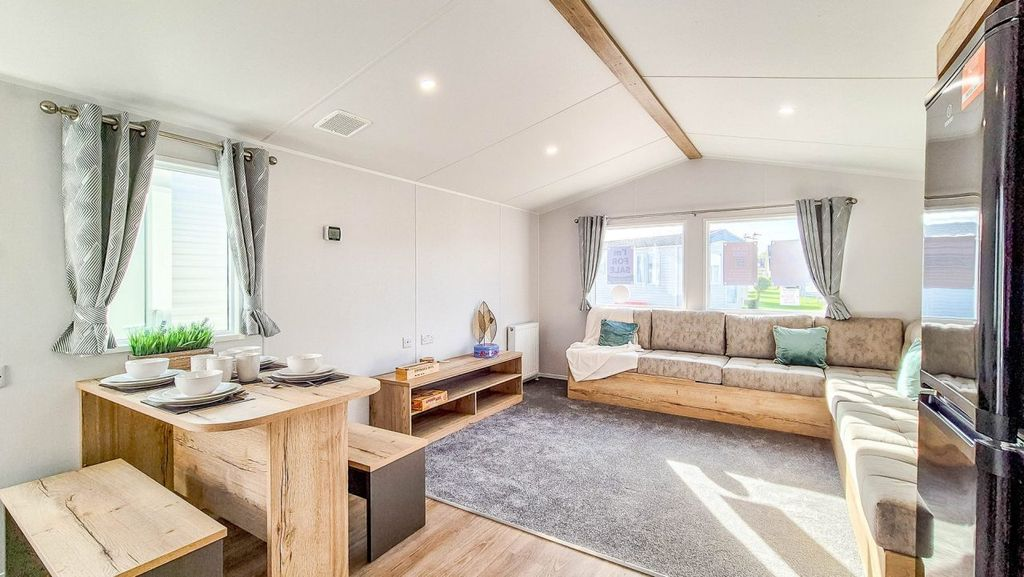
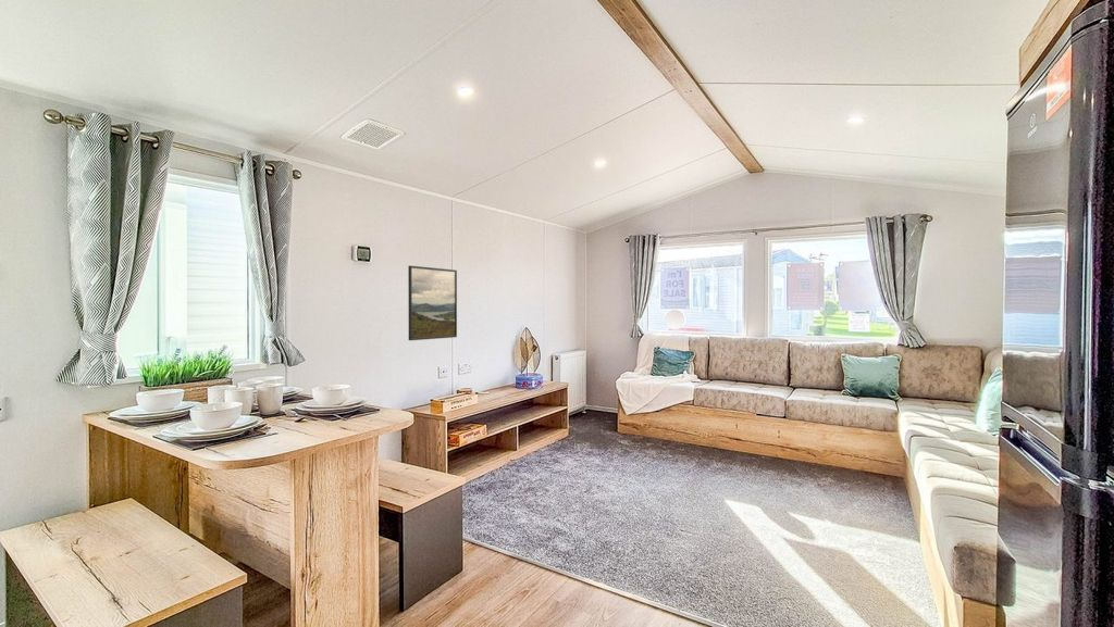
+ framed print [407,265,458,341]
